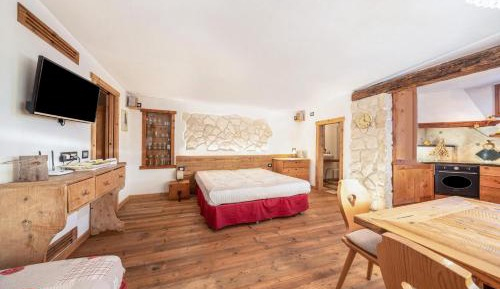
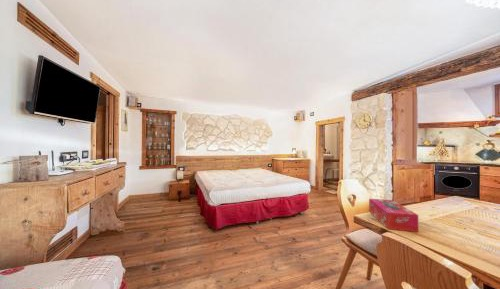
+ tissue box [368,198,419,233]
